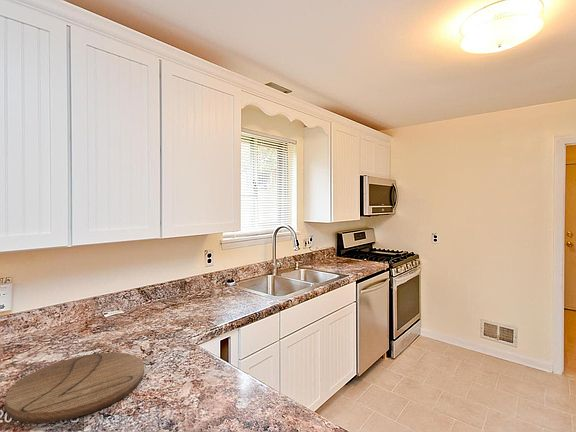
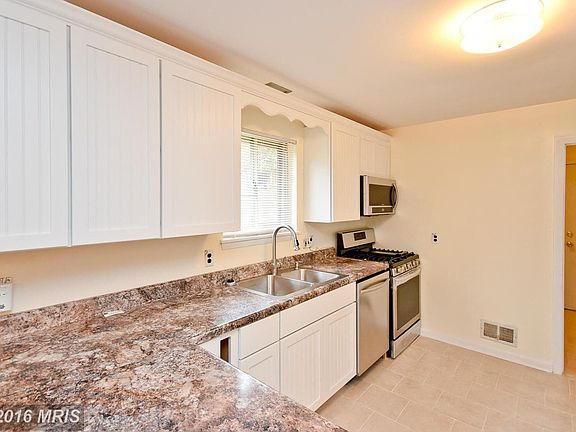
- cutting board [4,351,145,424]
